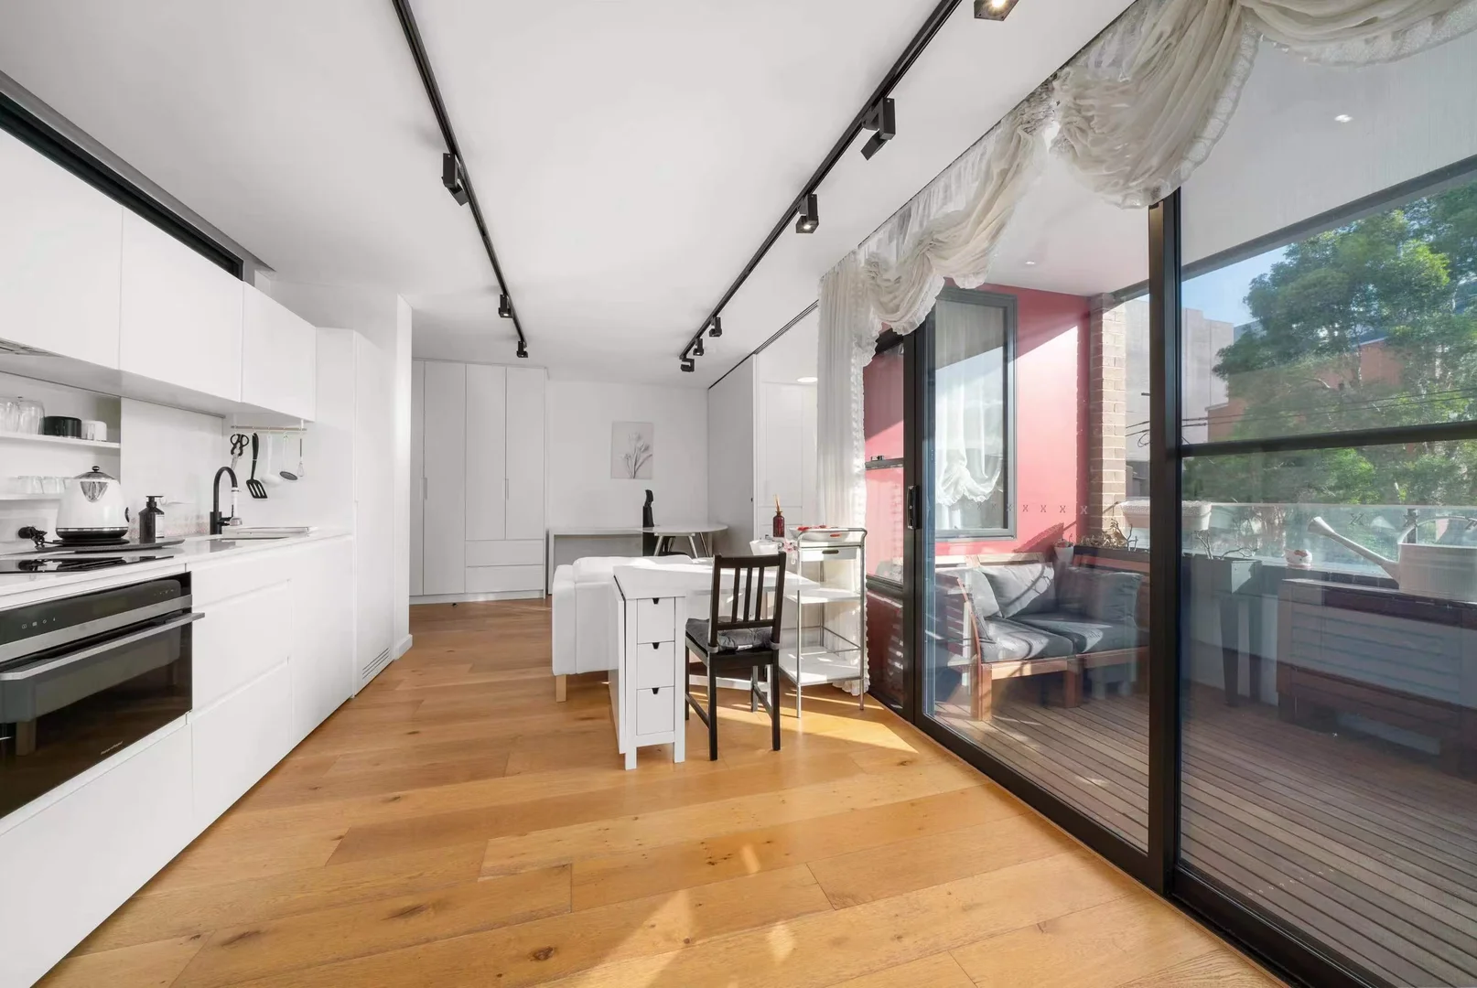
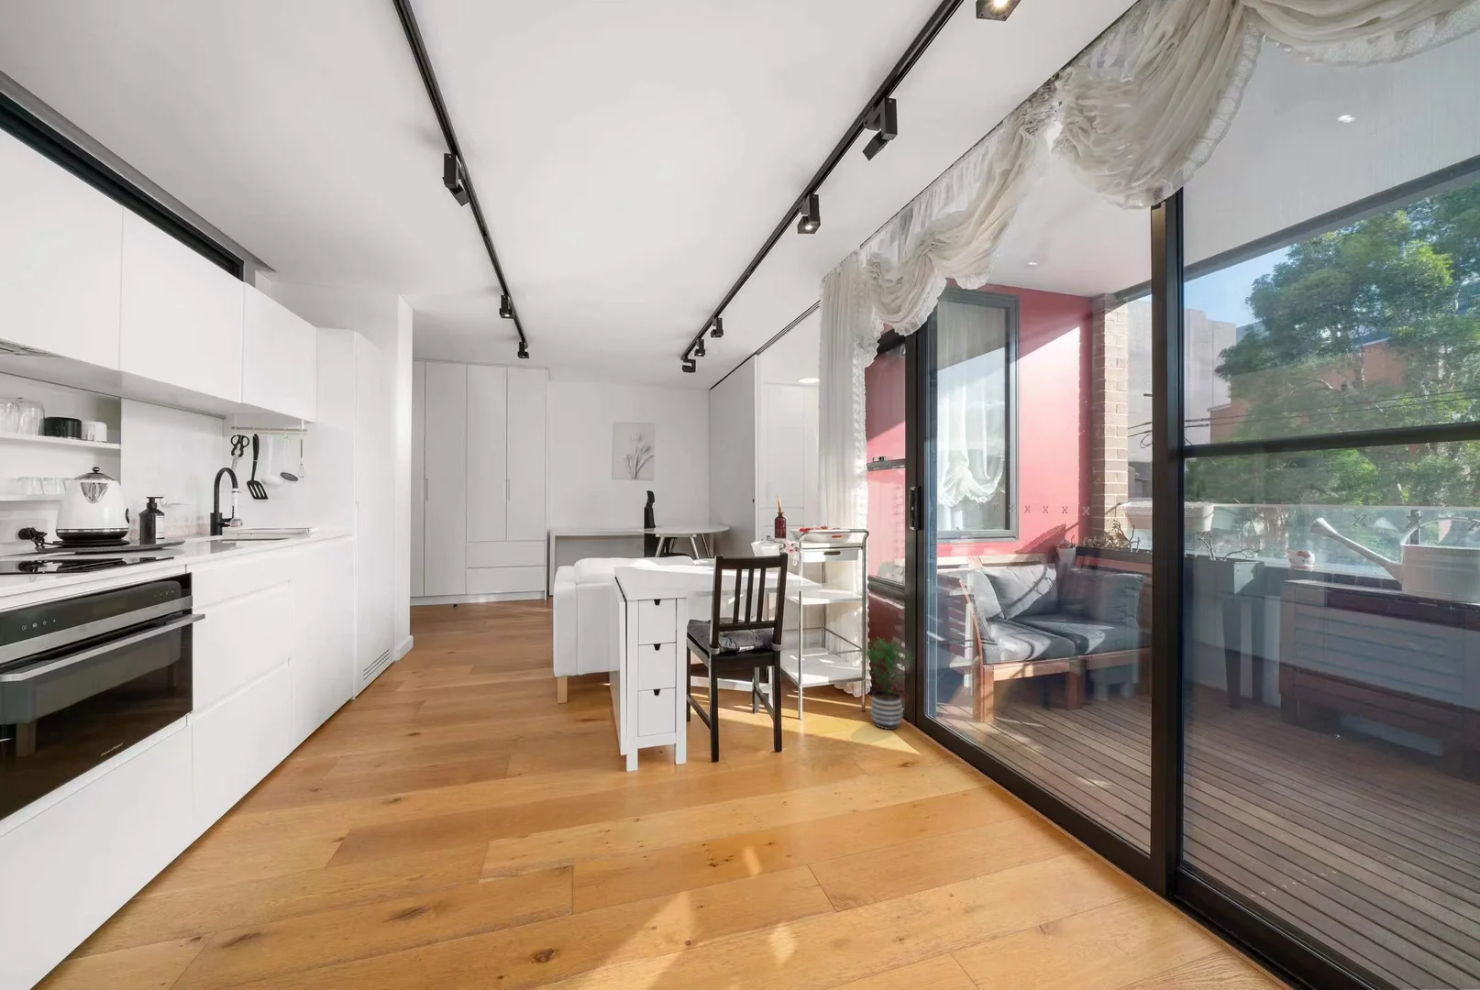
+ potted plant [856,636,913,730]
